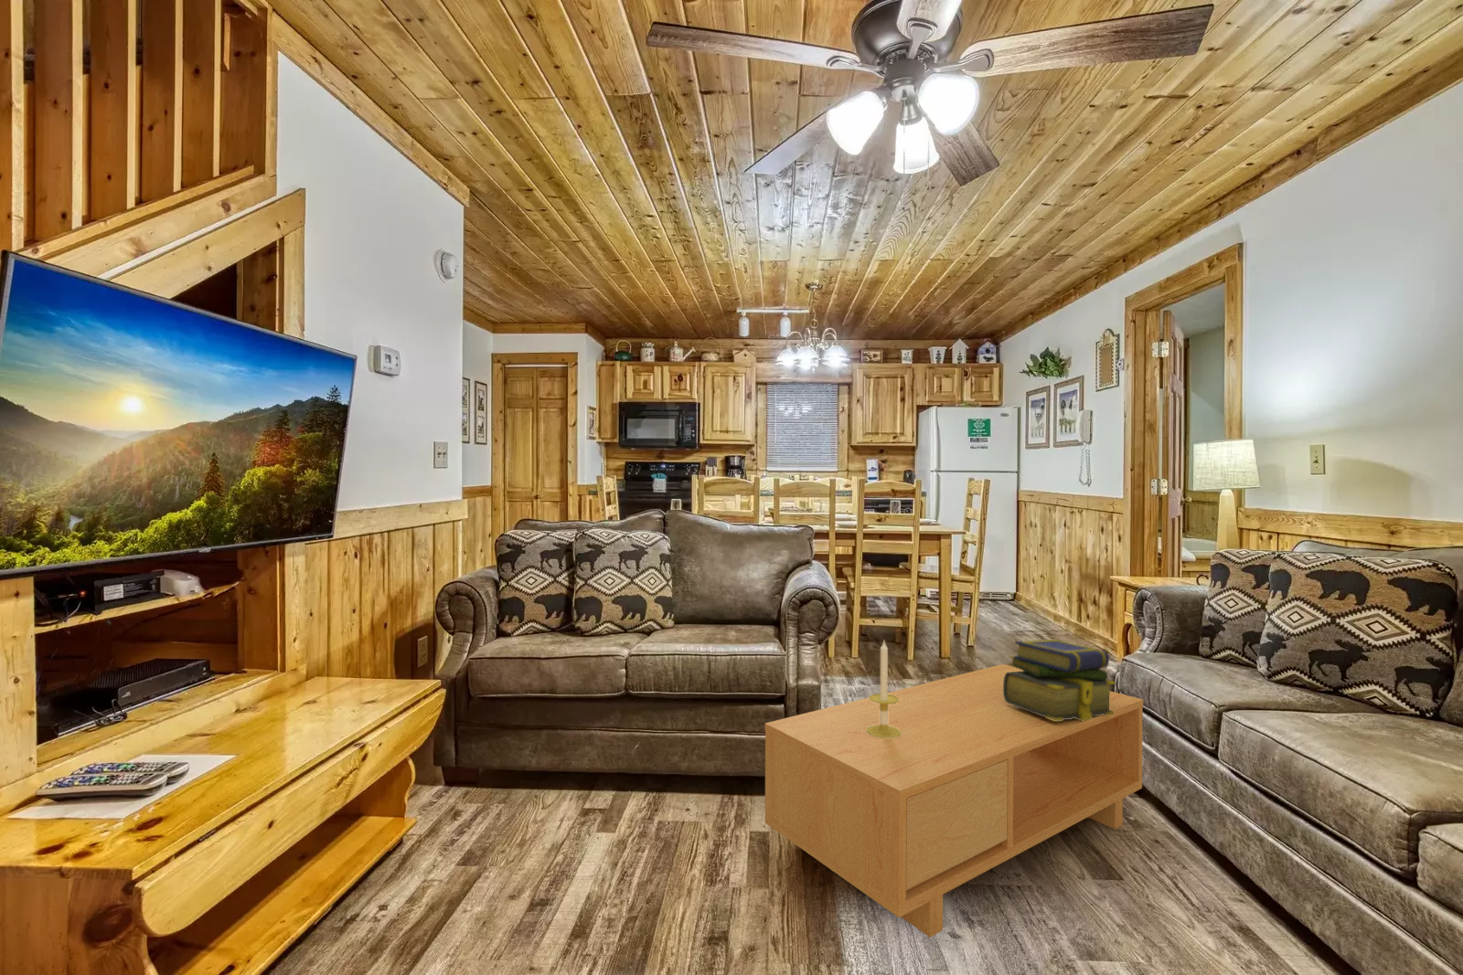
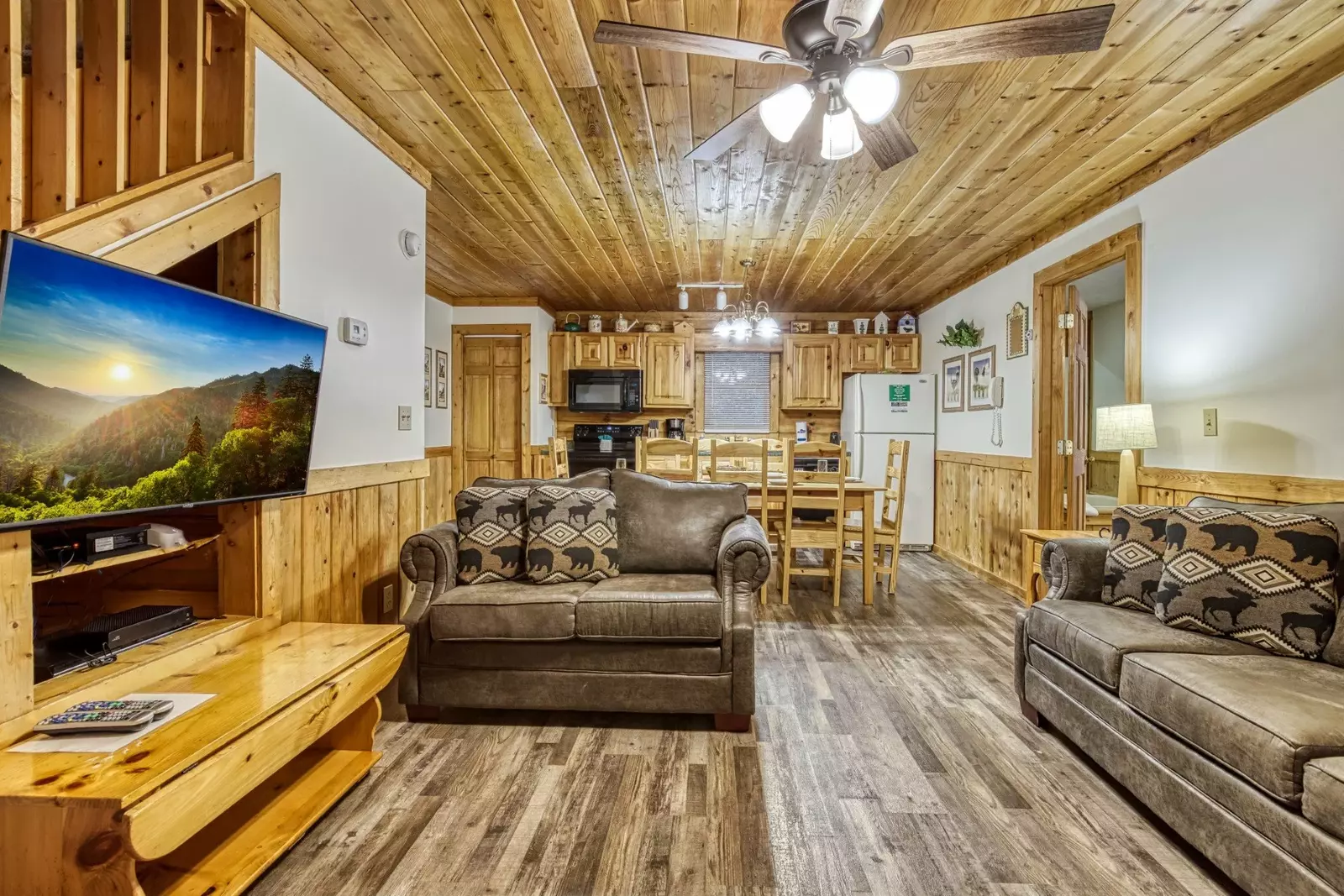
- coffee table [764,664,1144,938]
- candle [865,641,901,739]
- stack of books [1003,639,1116,721]
